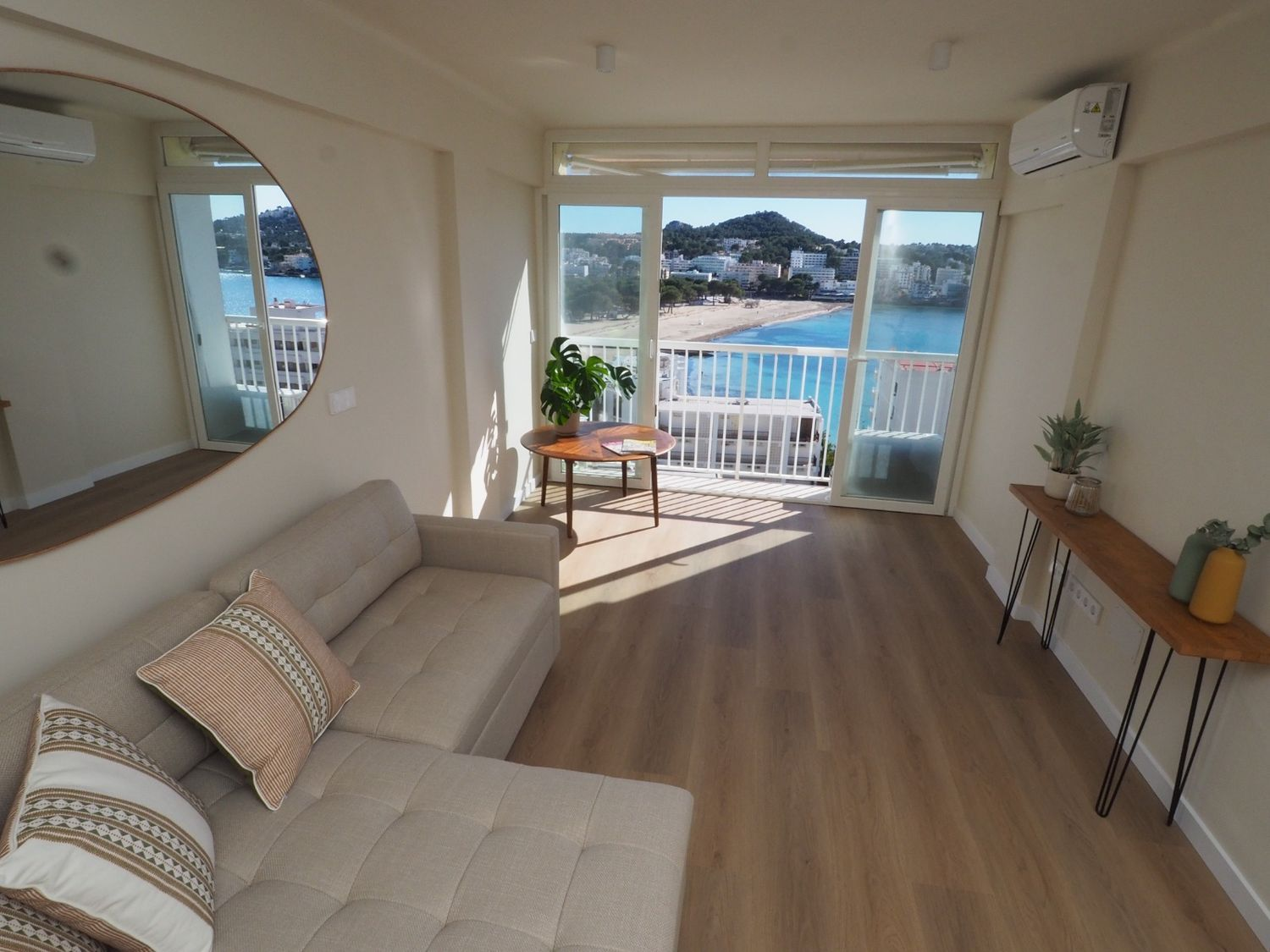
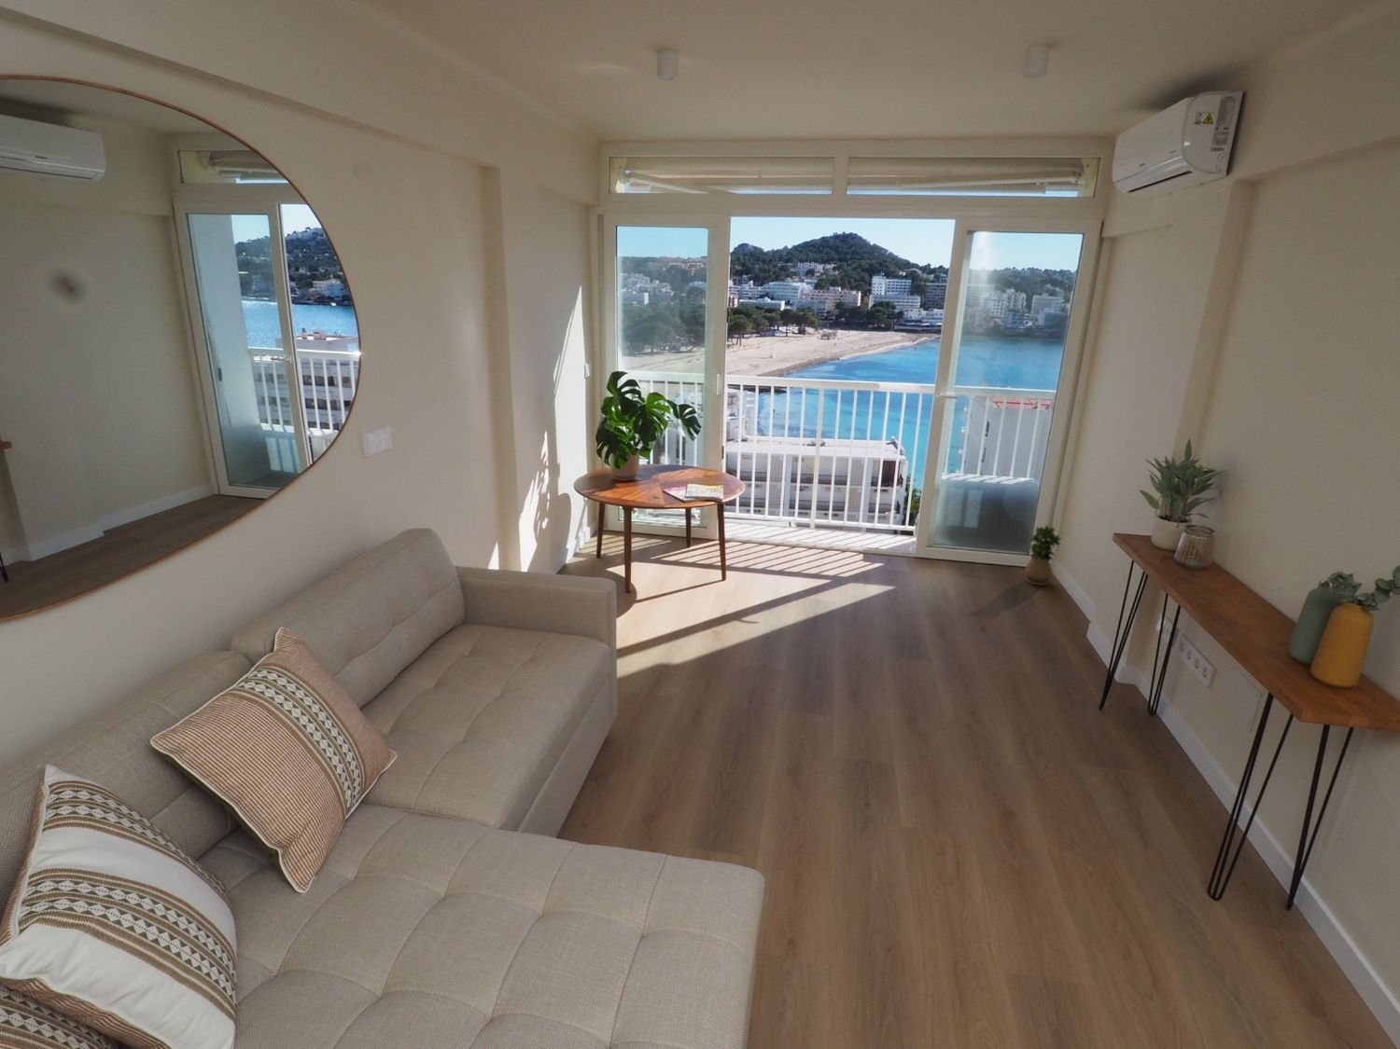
+ potted plant [1024,524,1063,586]
